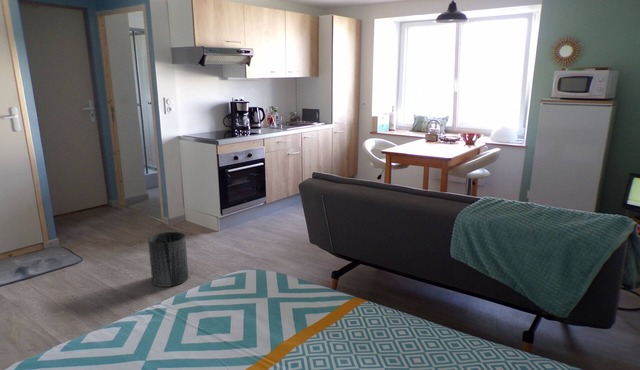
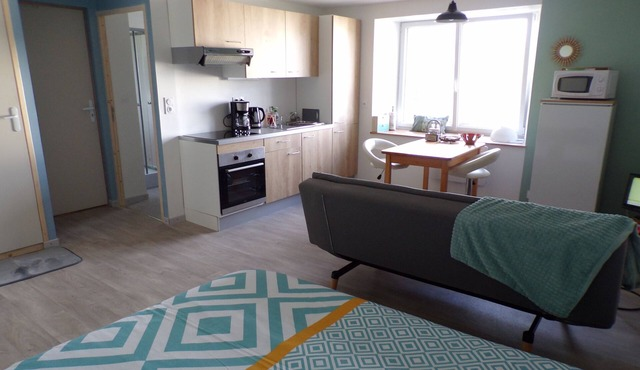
- trash can [147,231,189,288]
